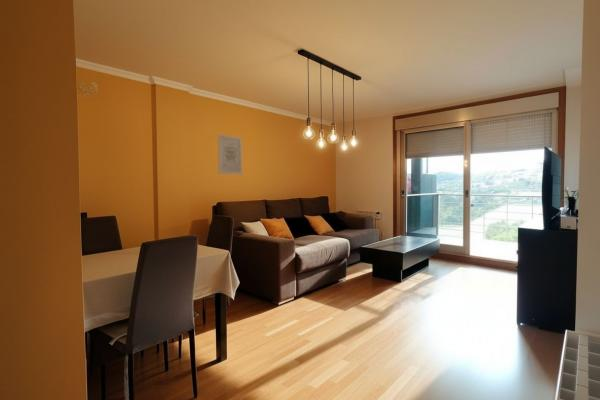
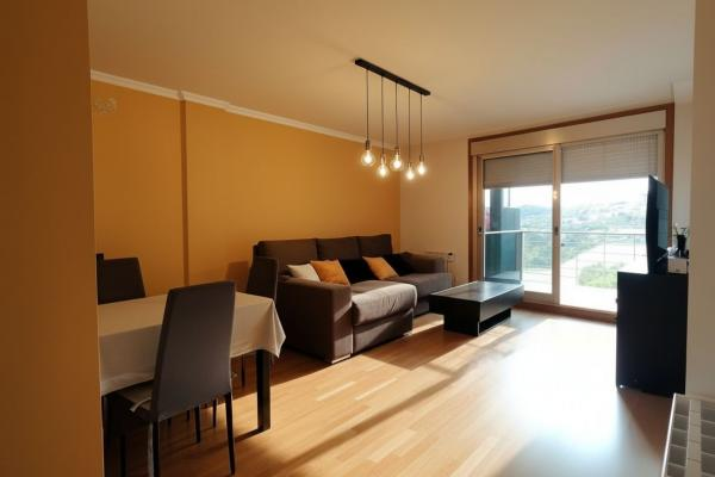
- wall art [217,134,243,176]
